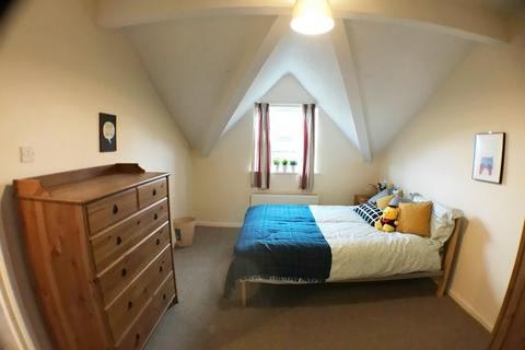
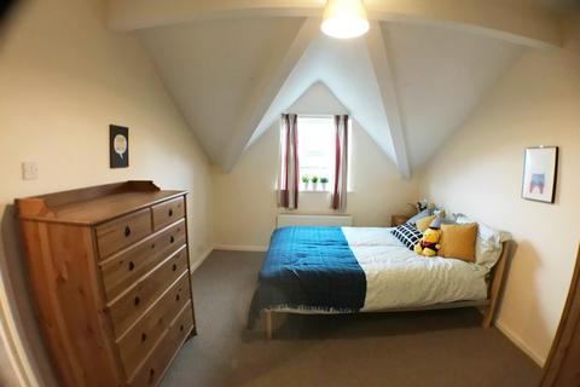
- trash can [172,215,197,248]
